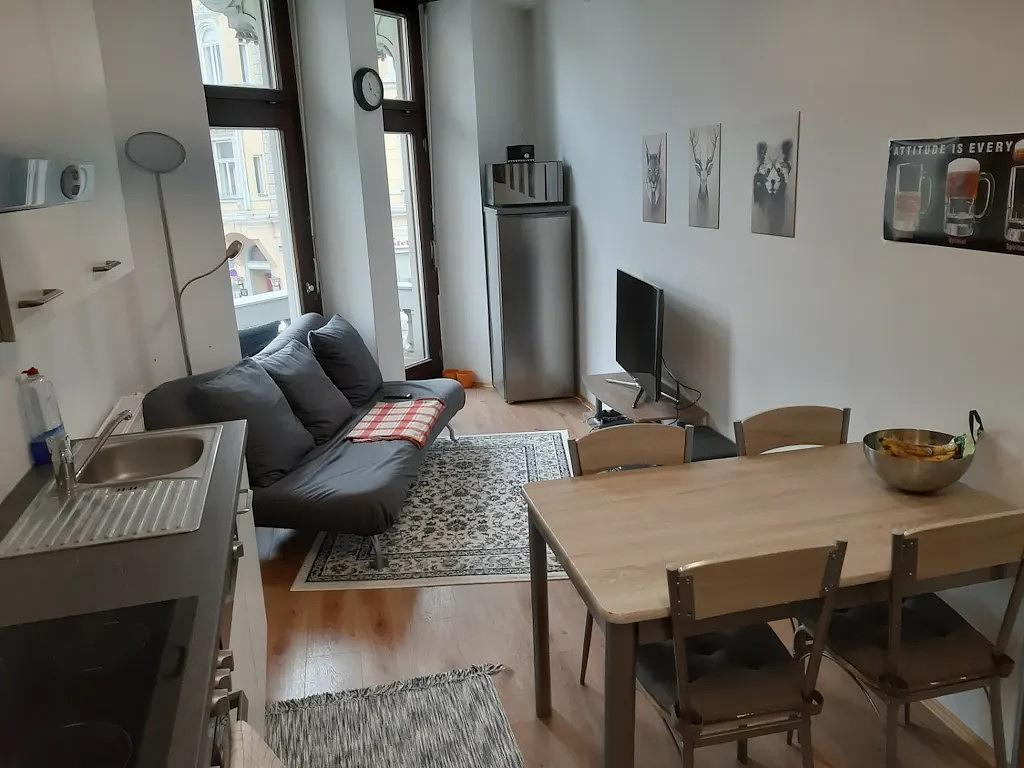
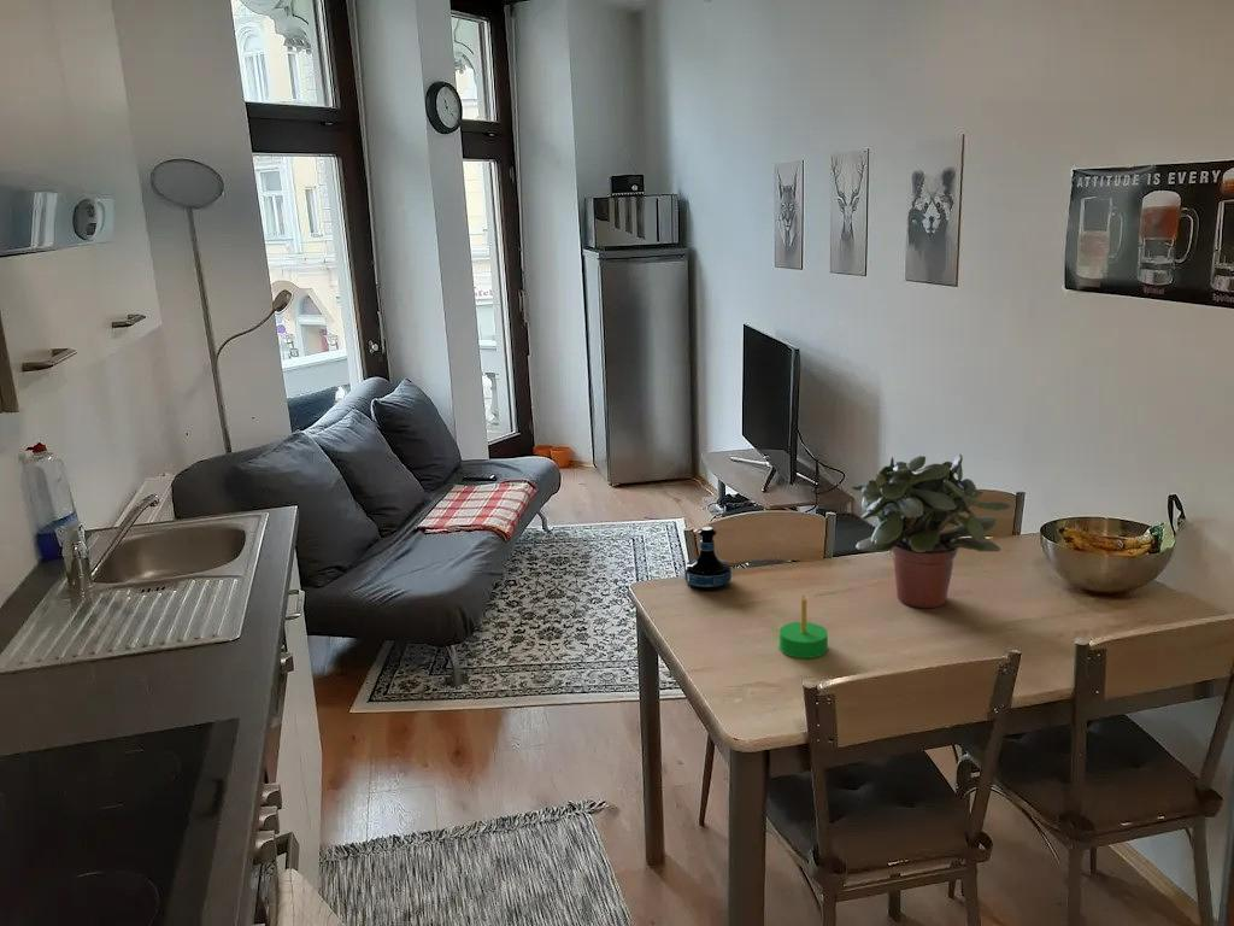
+ candle [778,594,829,660]
+ tequila bottle [683,526,733,592]
+ potted plant [850,452,1011,609]
